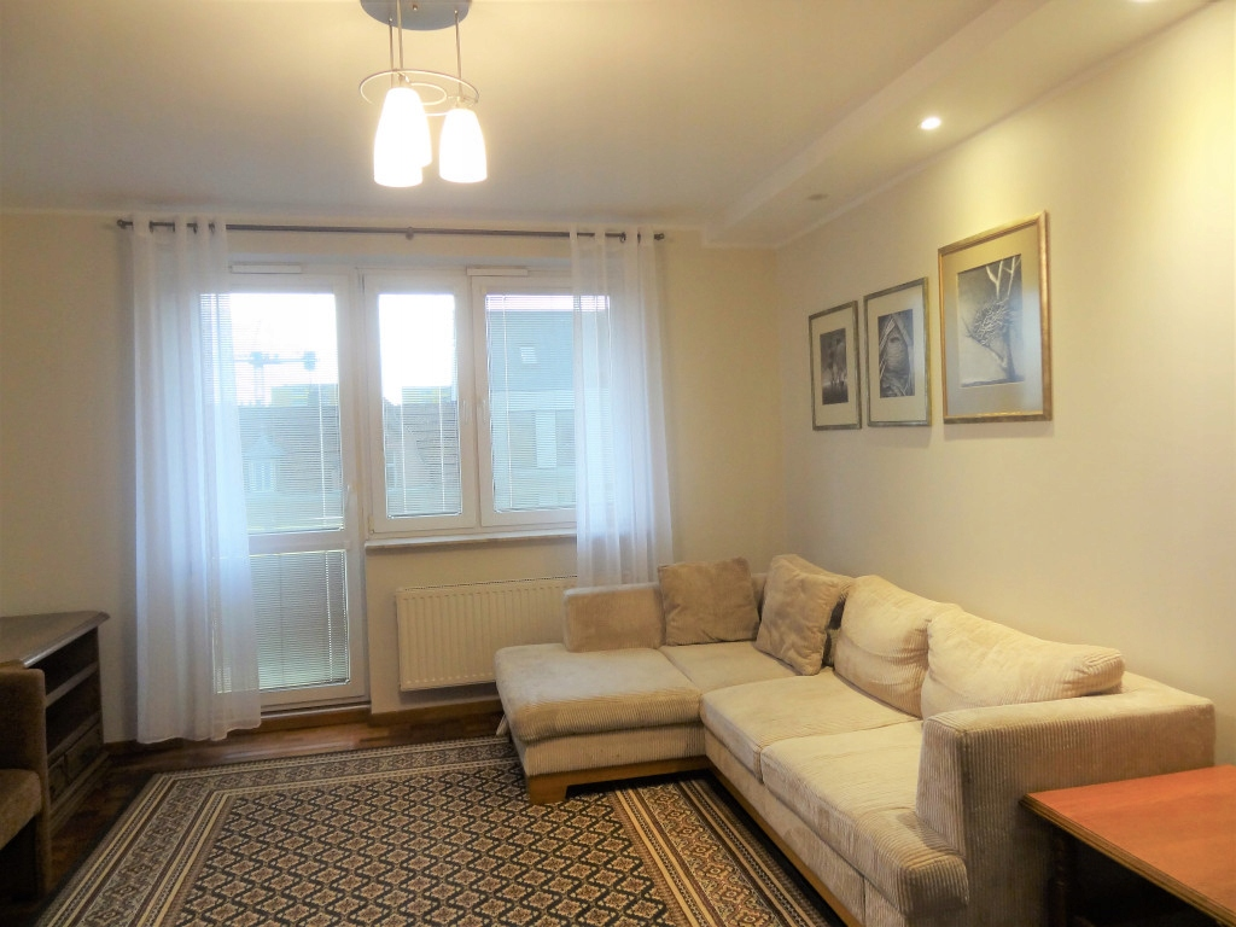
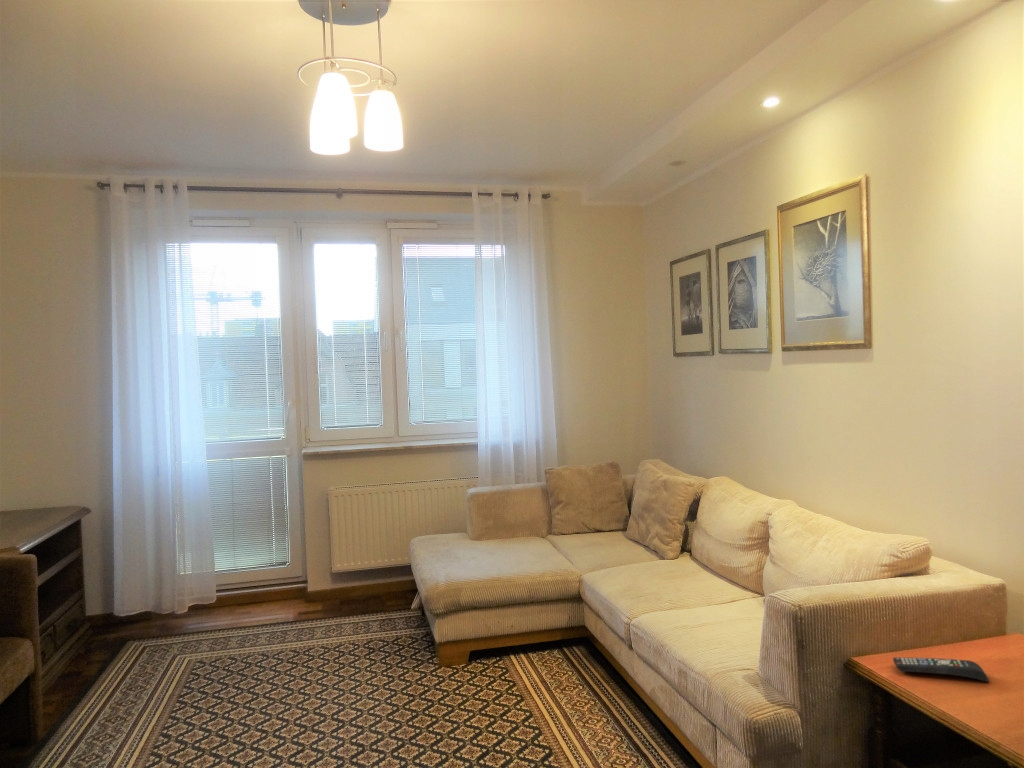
+ remote control [892,657,990,683]
